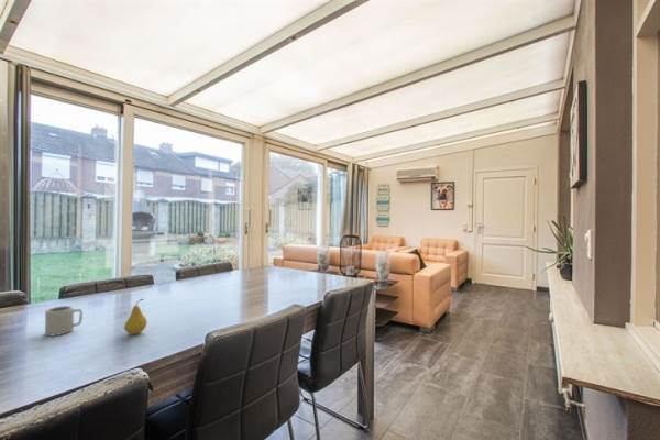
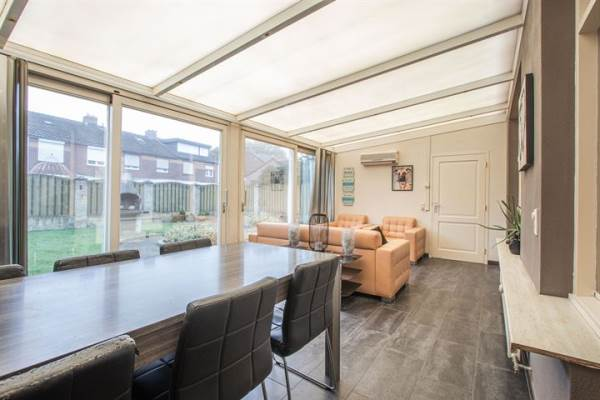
- cup [44,305,84,337]
- fruit [123,298,148,336]
